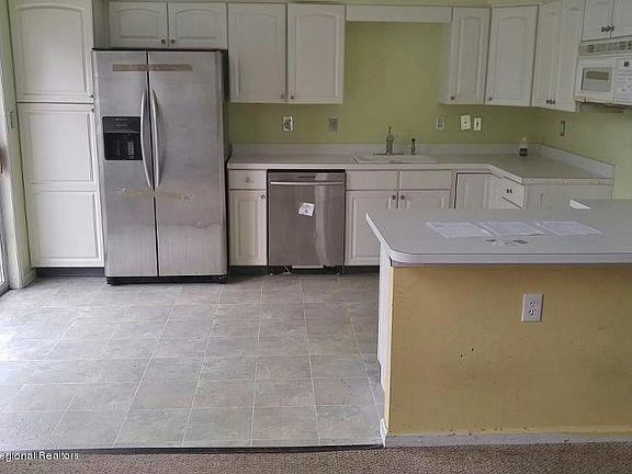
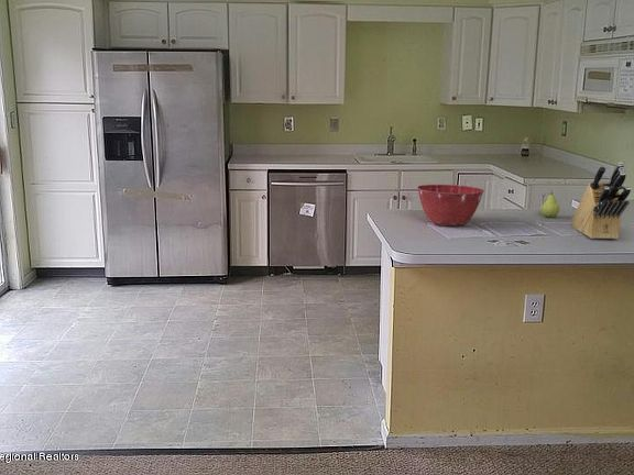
+ fruit [540,190,561,218]
+ mixing bowl [416,184,485,227]
+ knife block [570,162,632,240]
